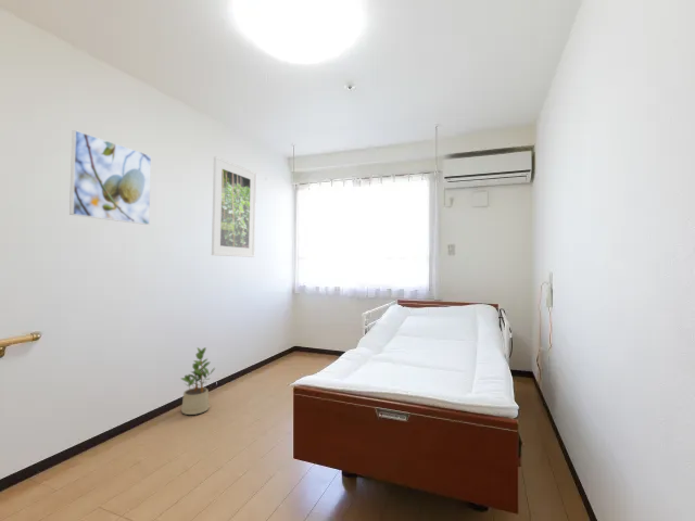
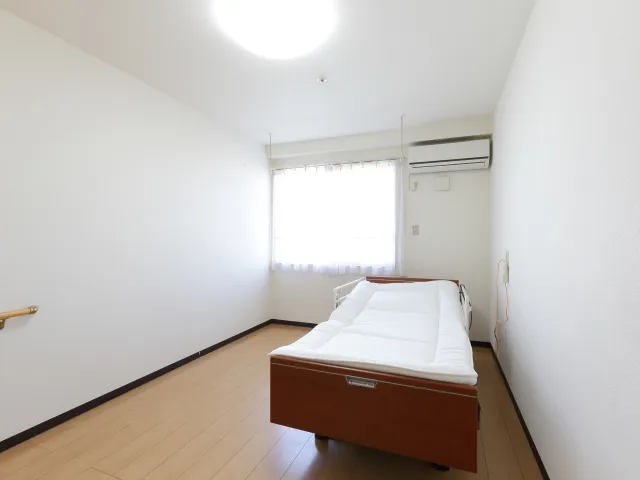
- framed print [68,129,152,226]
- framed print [211,155,257,258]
- potted plant [180,346,216,416]
